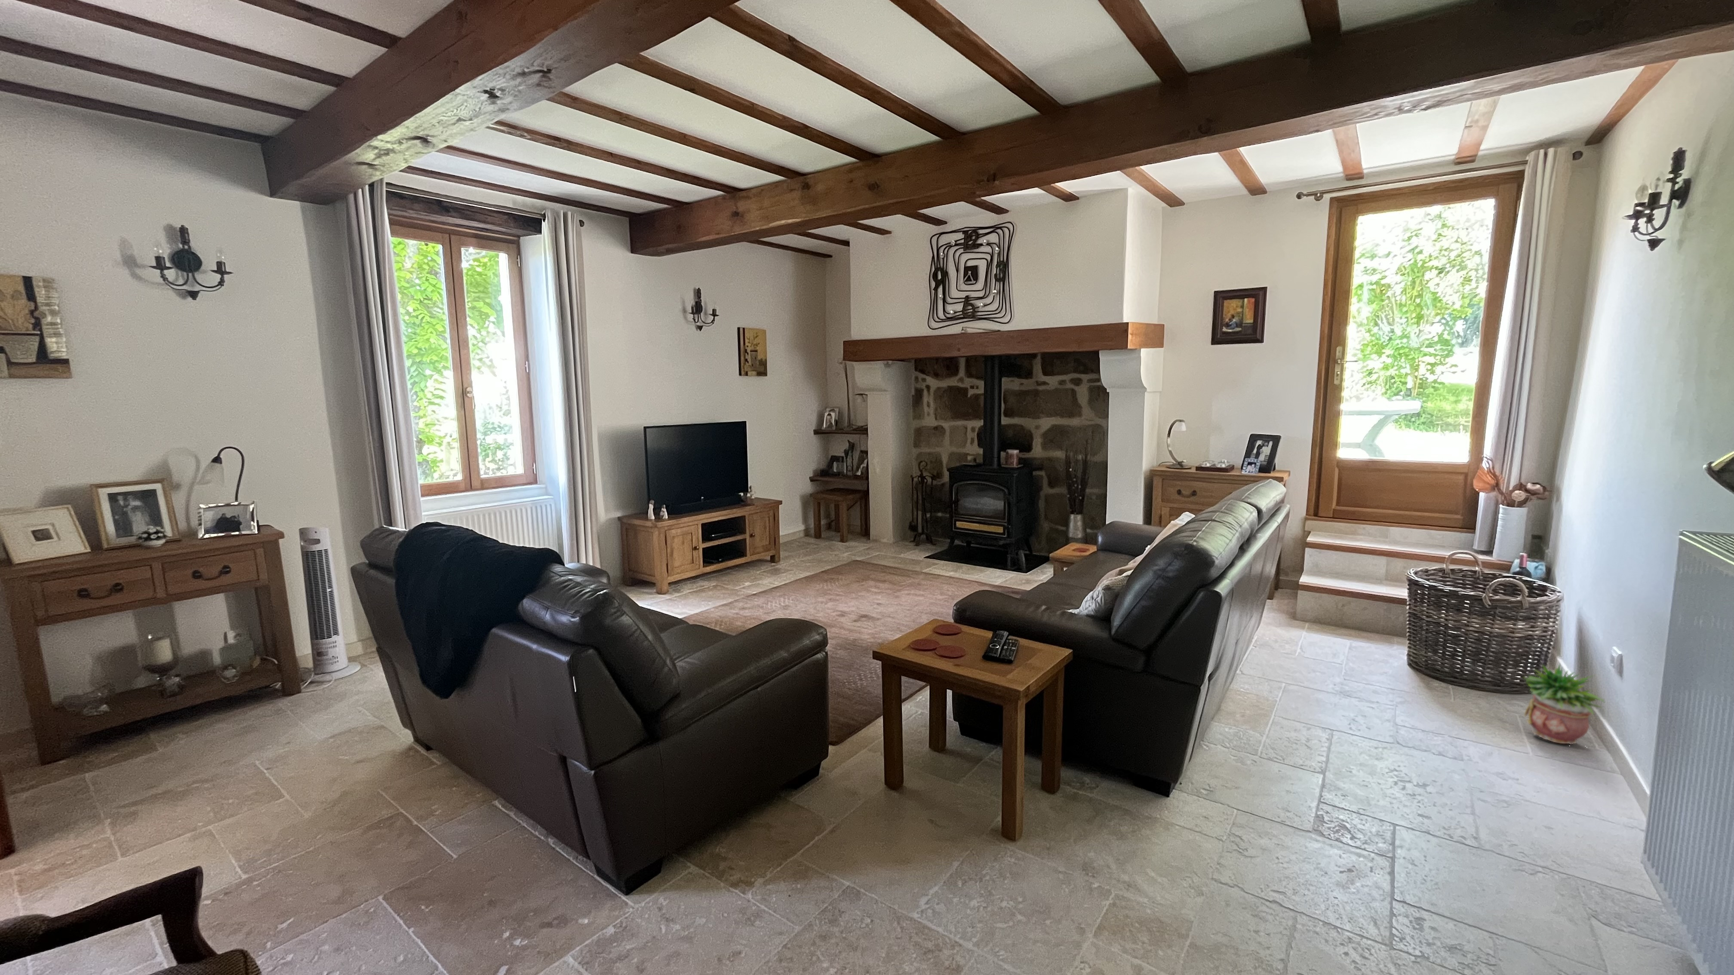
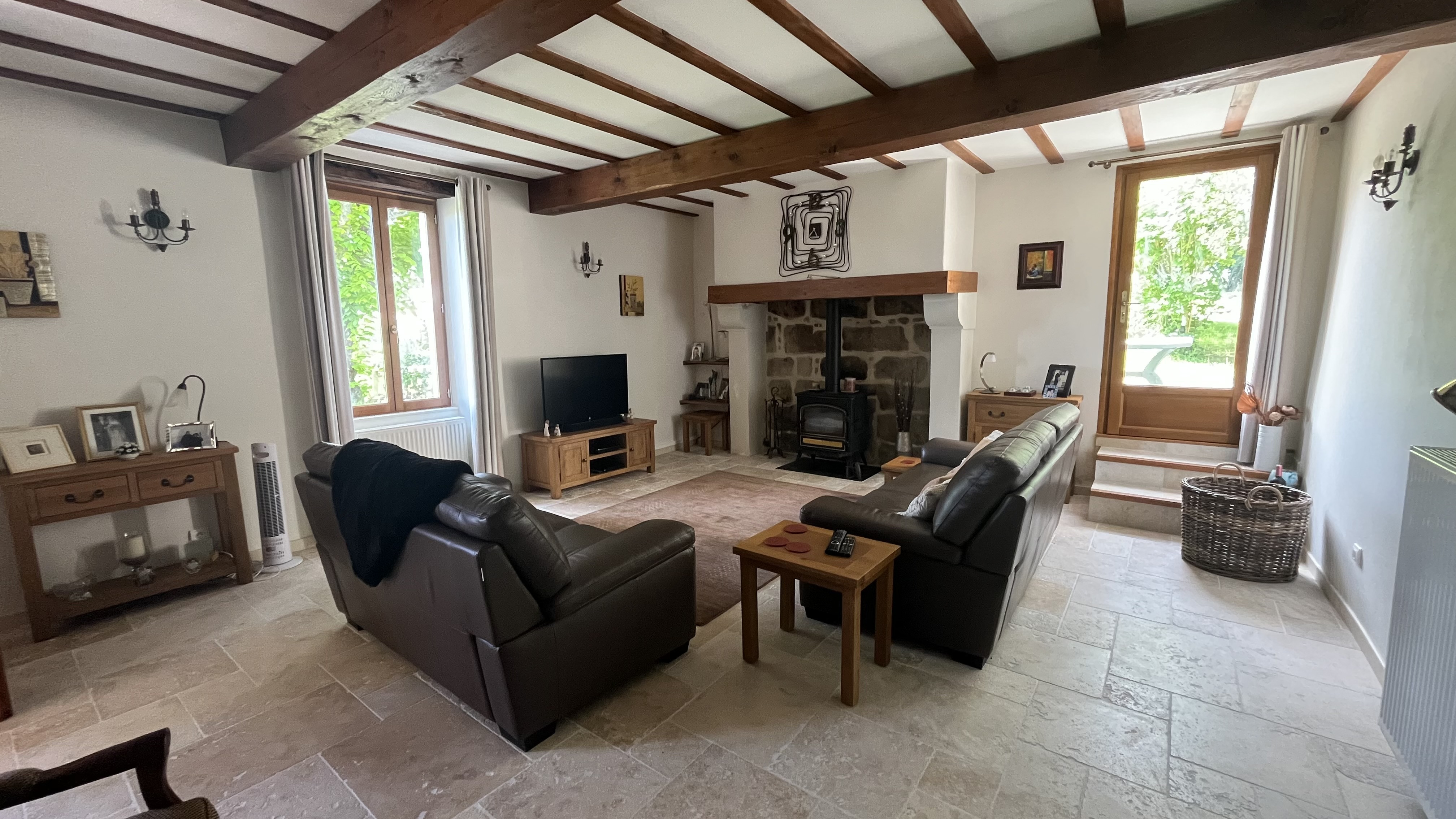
- potted plant [1522,662,1605,745]
